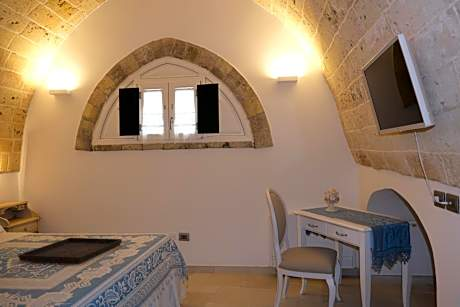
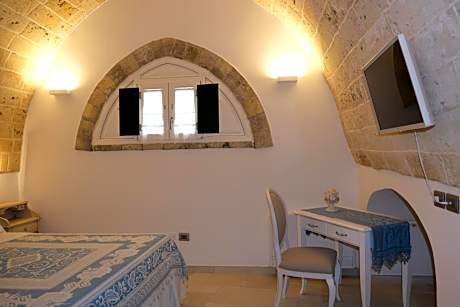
- serving tray [17,237,123,264]
